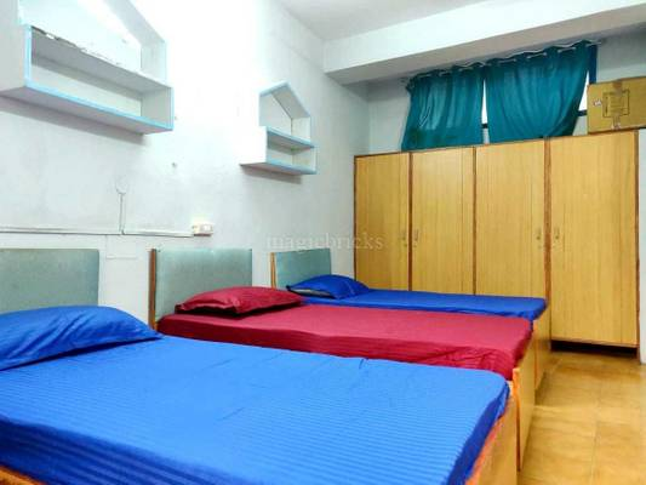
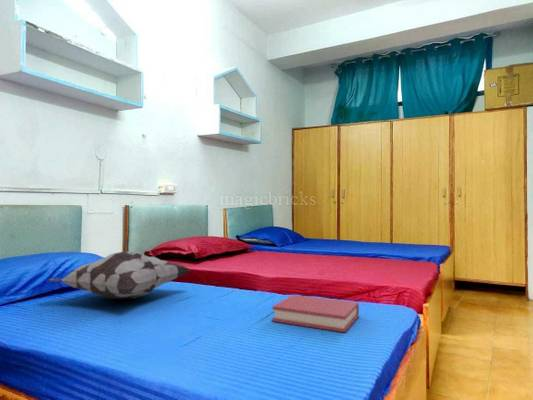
+ decorative pillow [45,250,191,300]
+ hardback book [271,294,360,333]
